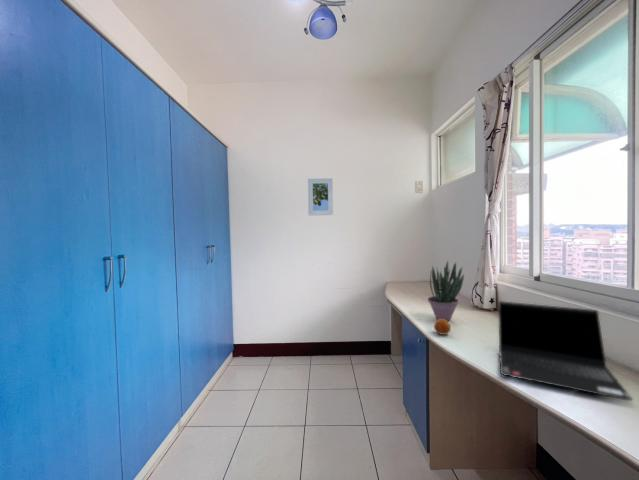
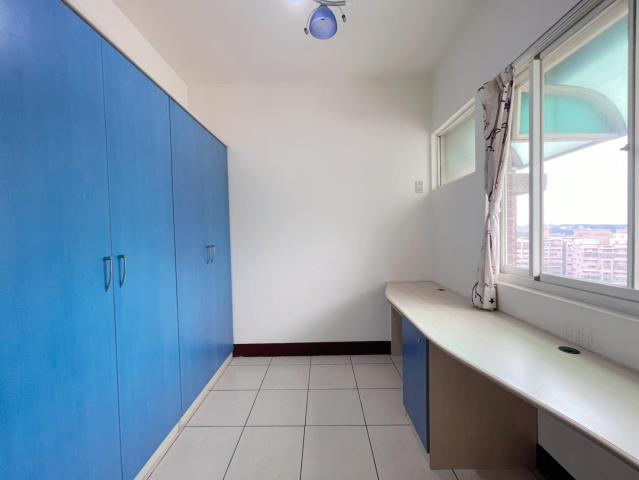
- fruit [433,319,452,336]
- potted plant [427,260,465,322]
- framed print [307,177,334,217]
- laptop computer [498,300,634,401]
